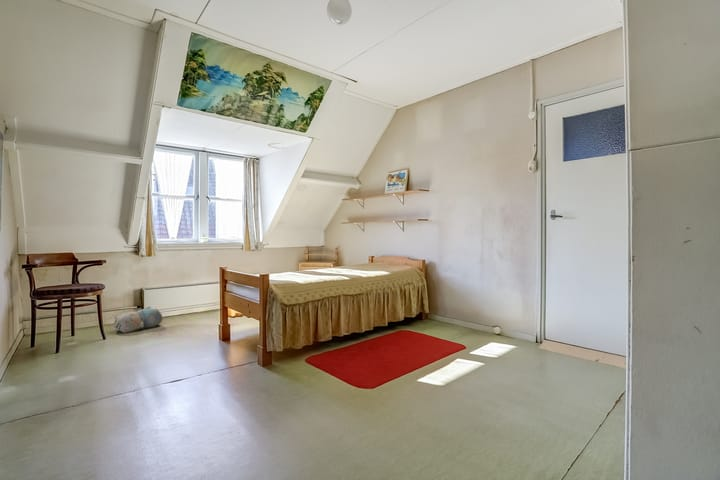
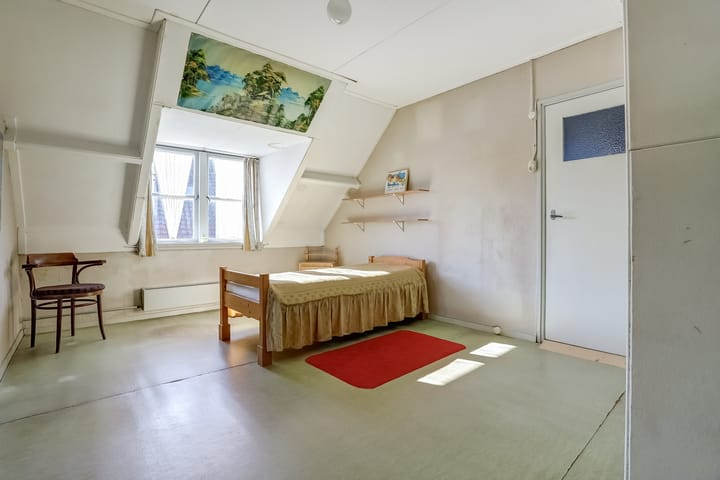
- plush toy [113,306,163,334]
